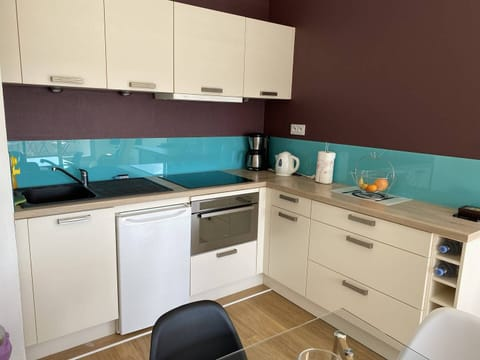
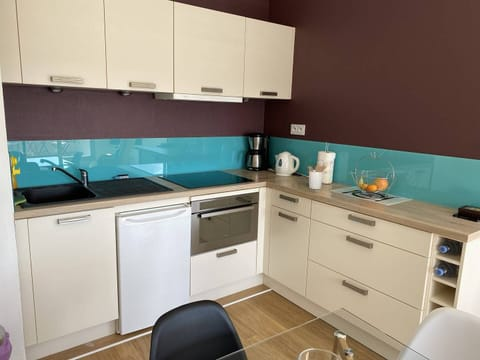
+ utensil holder [307,162,328,190]
